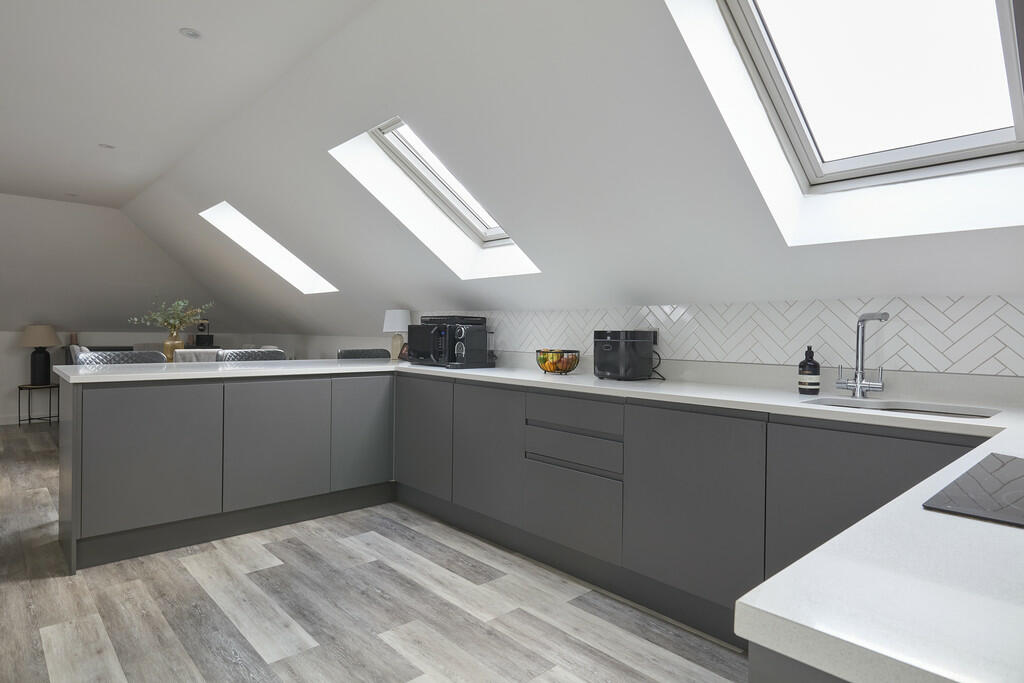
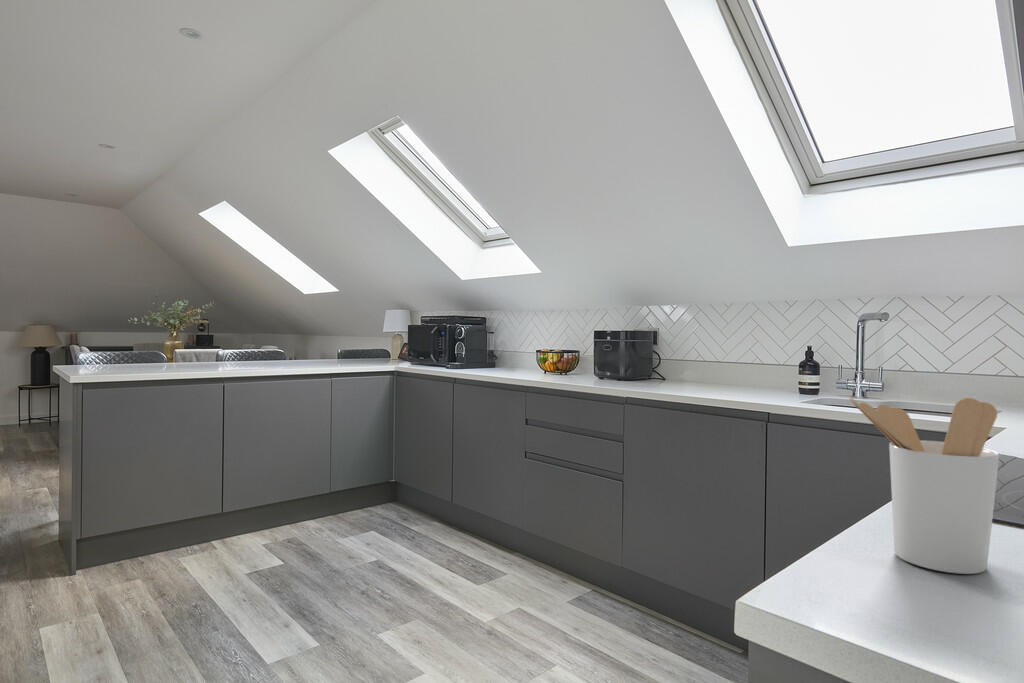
+ utensil holder [848,396,1000,575]
